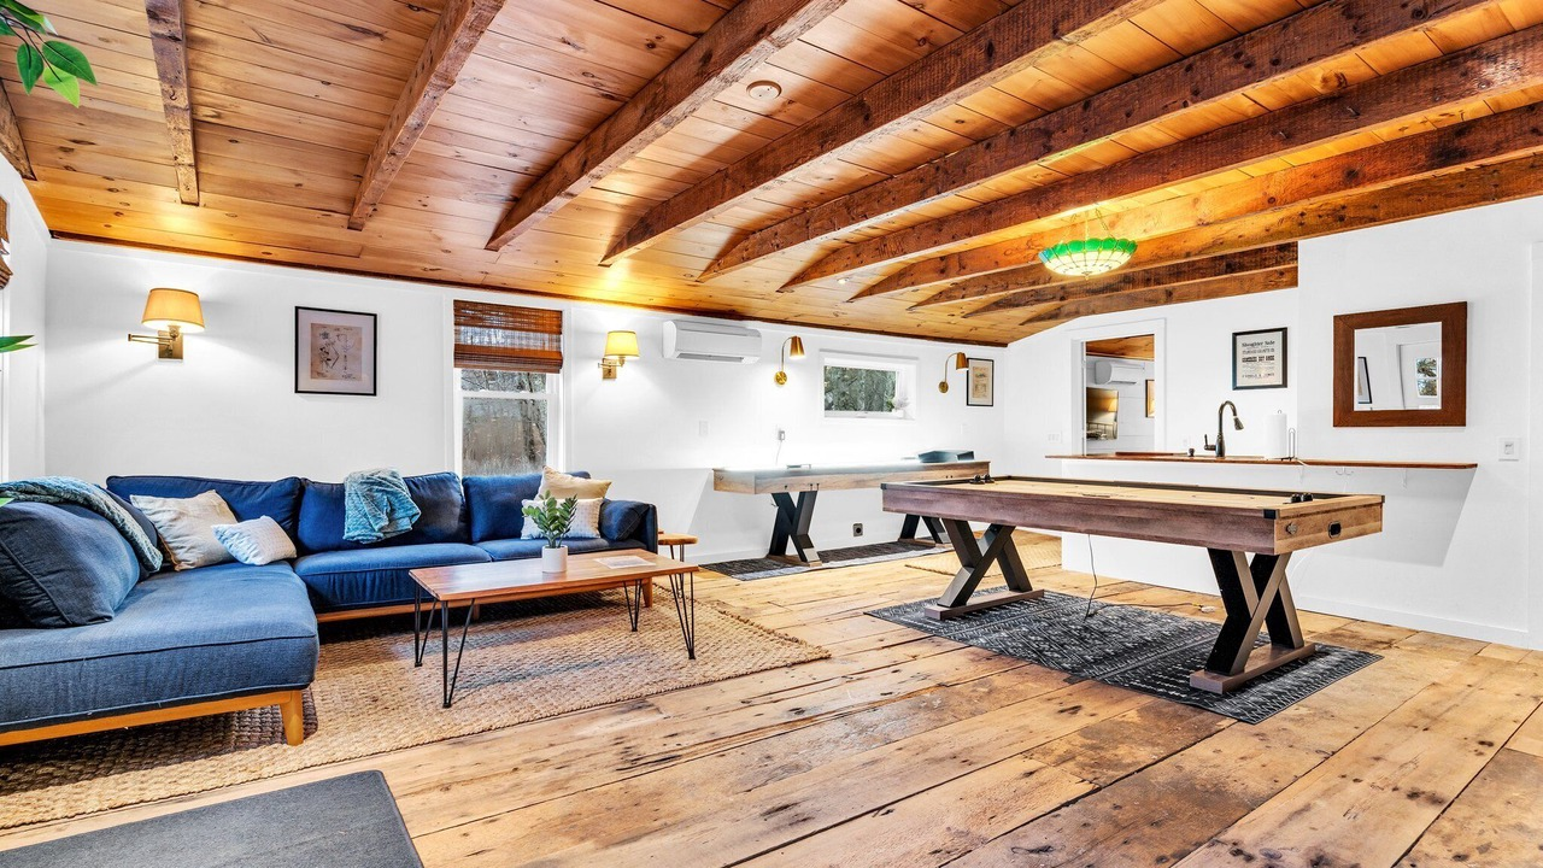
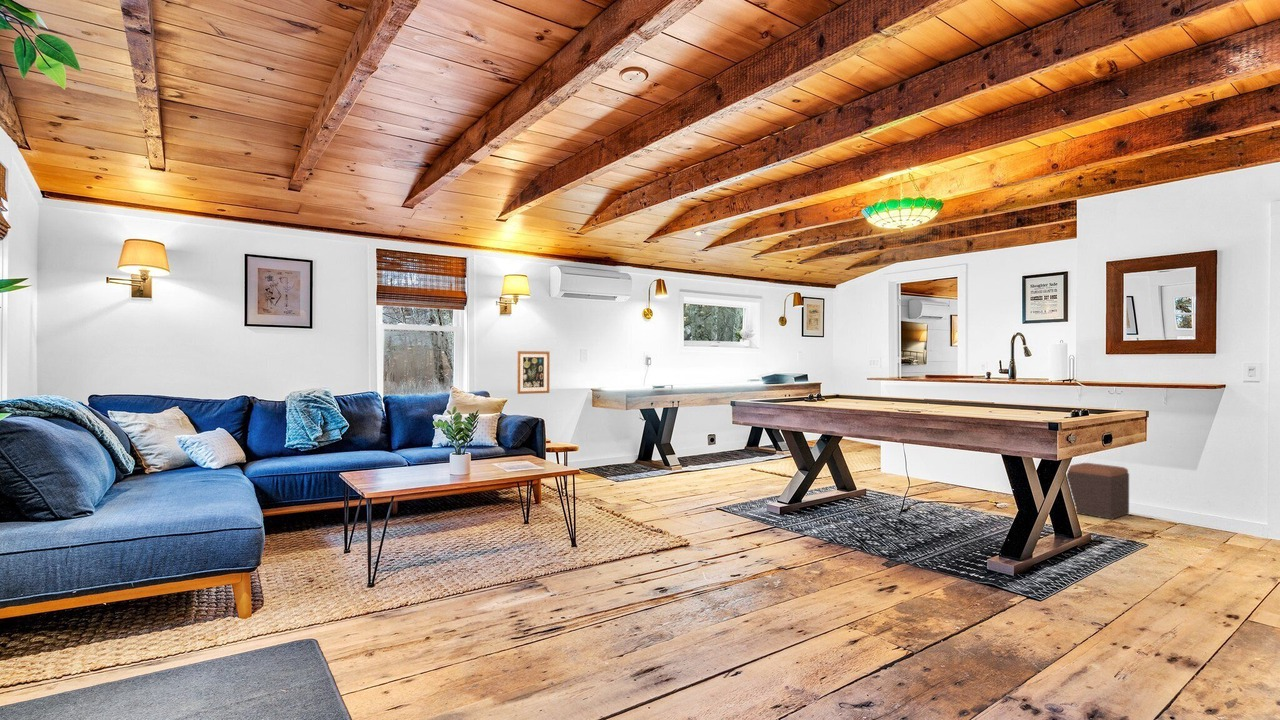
+ footstool [1066,462,1130,520]
+ wall art [516,350,551,395]
